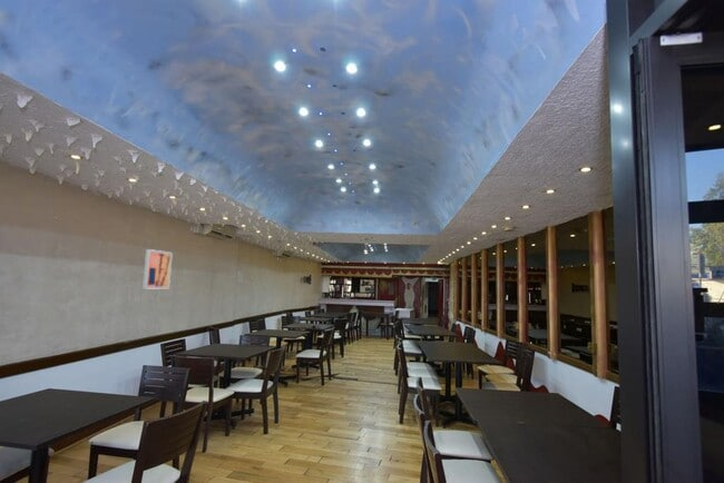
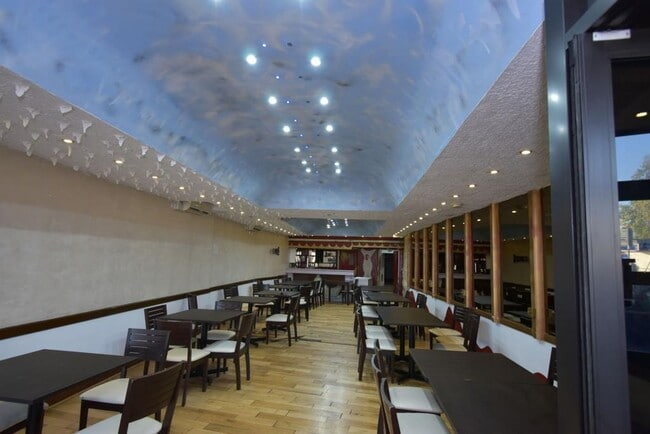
- wall art [141,248,174,289]
